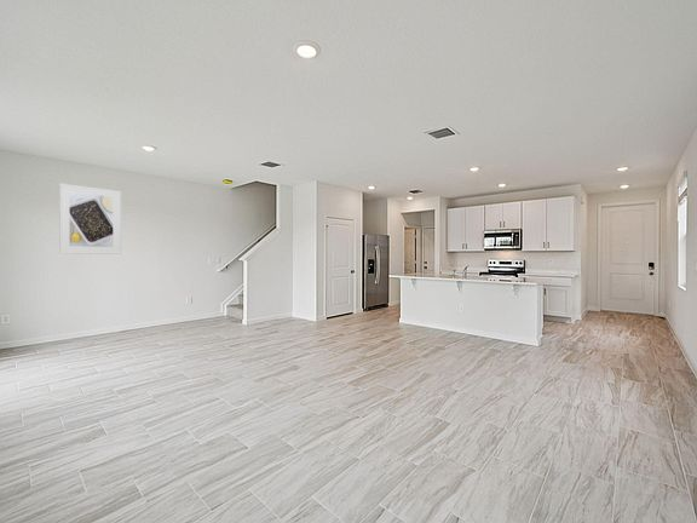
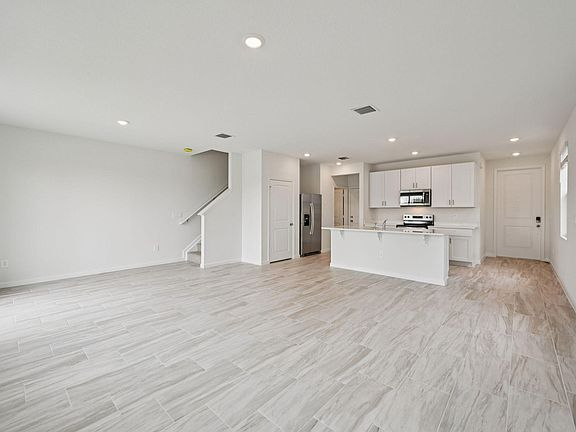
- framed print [58,182,122,255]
